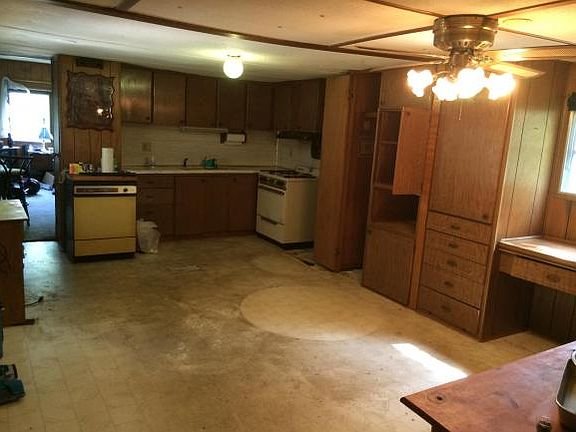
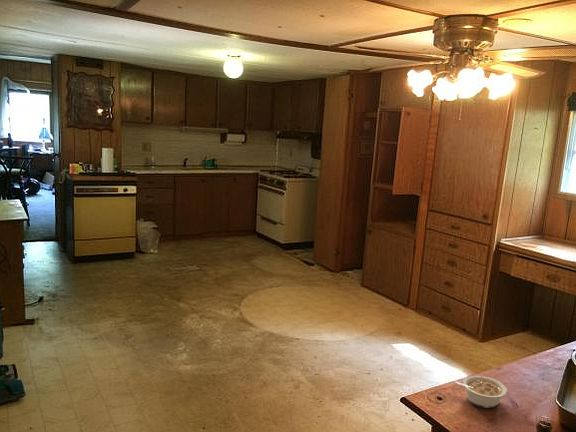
+ legume [454,375,508,409]
